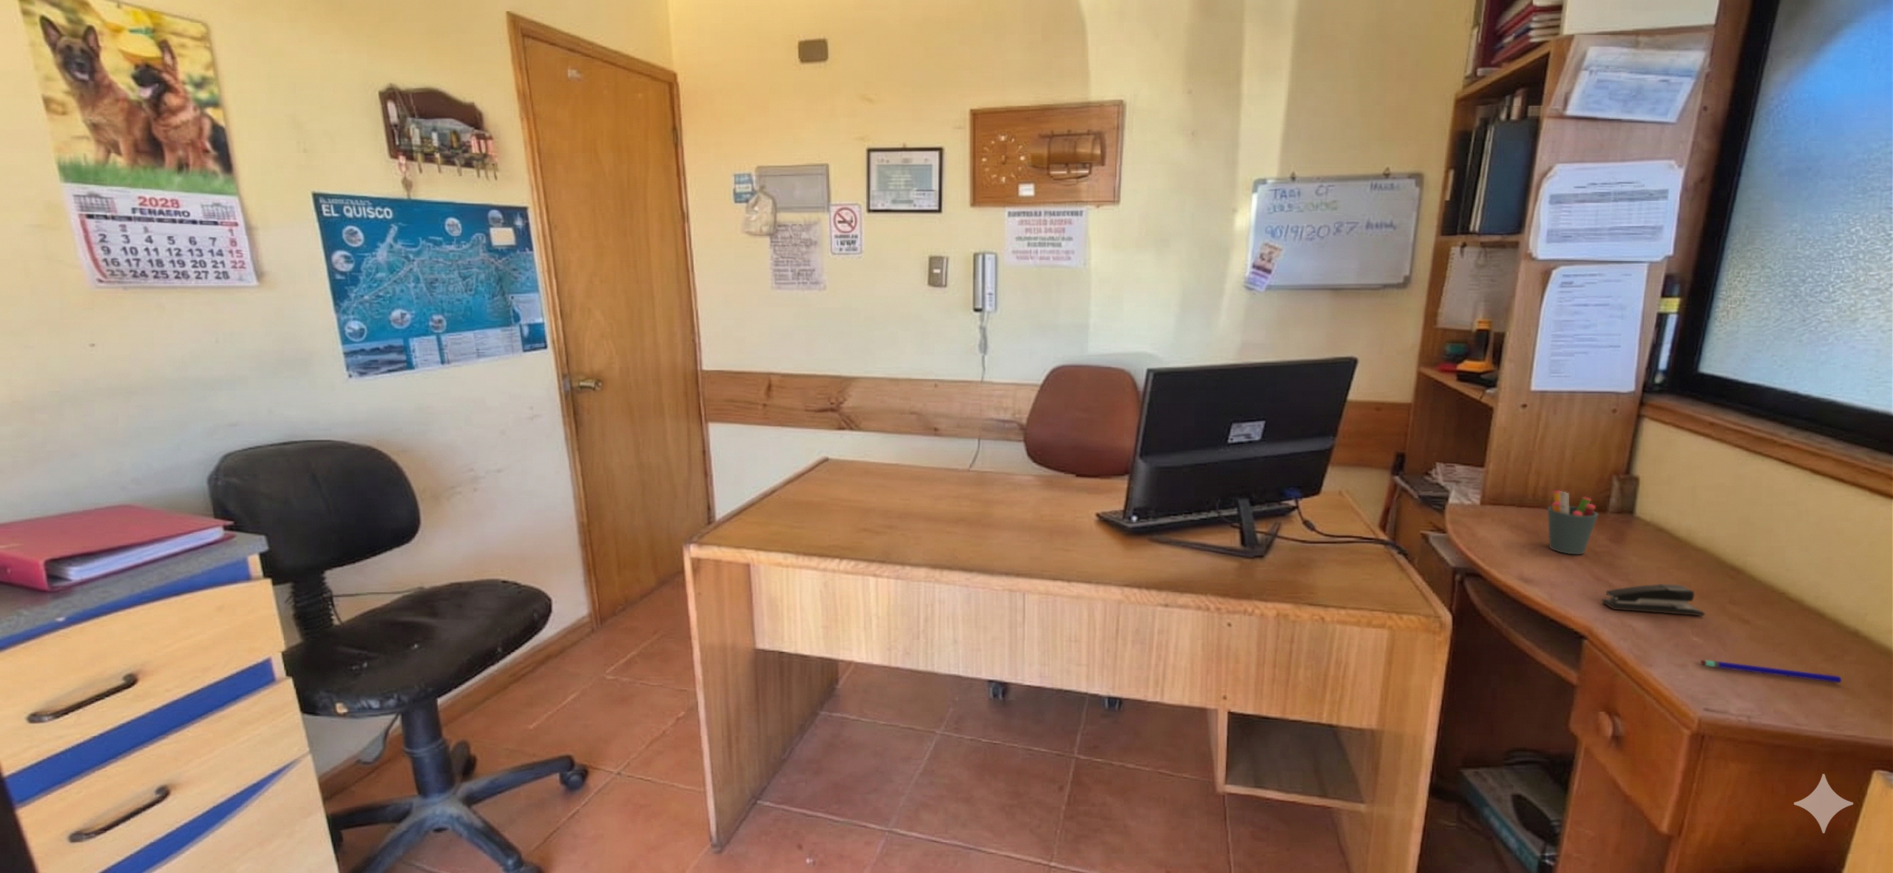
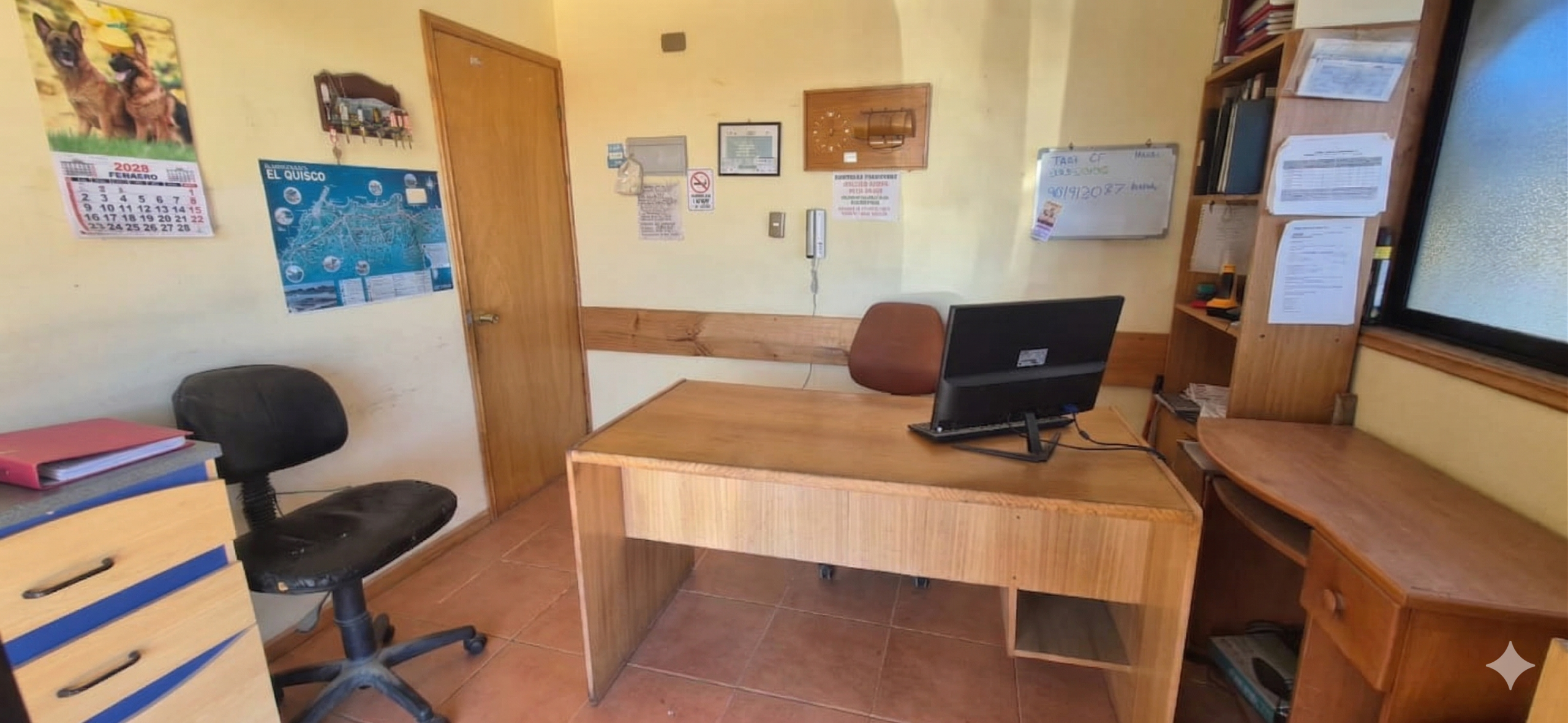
- pen [1700,659,1842,683]
- stapler [1601,583,1706,616]
- pen holder [1547,490,1598,555]
